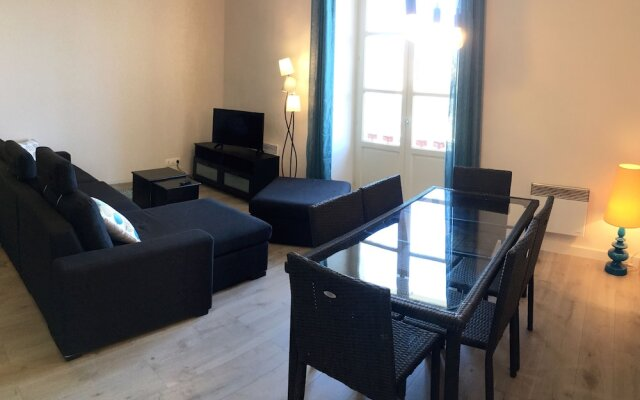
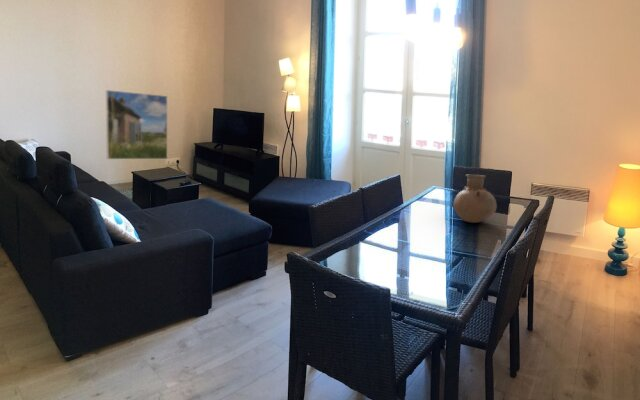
+ vase [452,174,498,224]
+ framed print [105,89,168,160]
